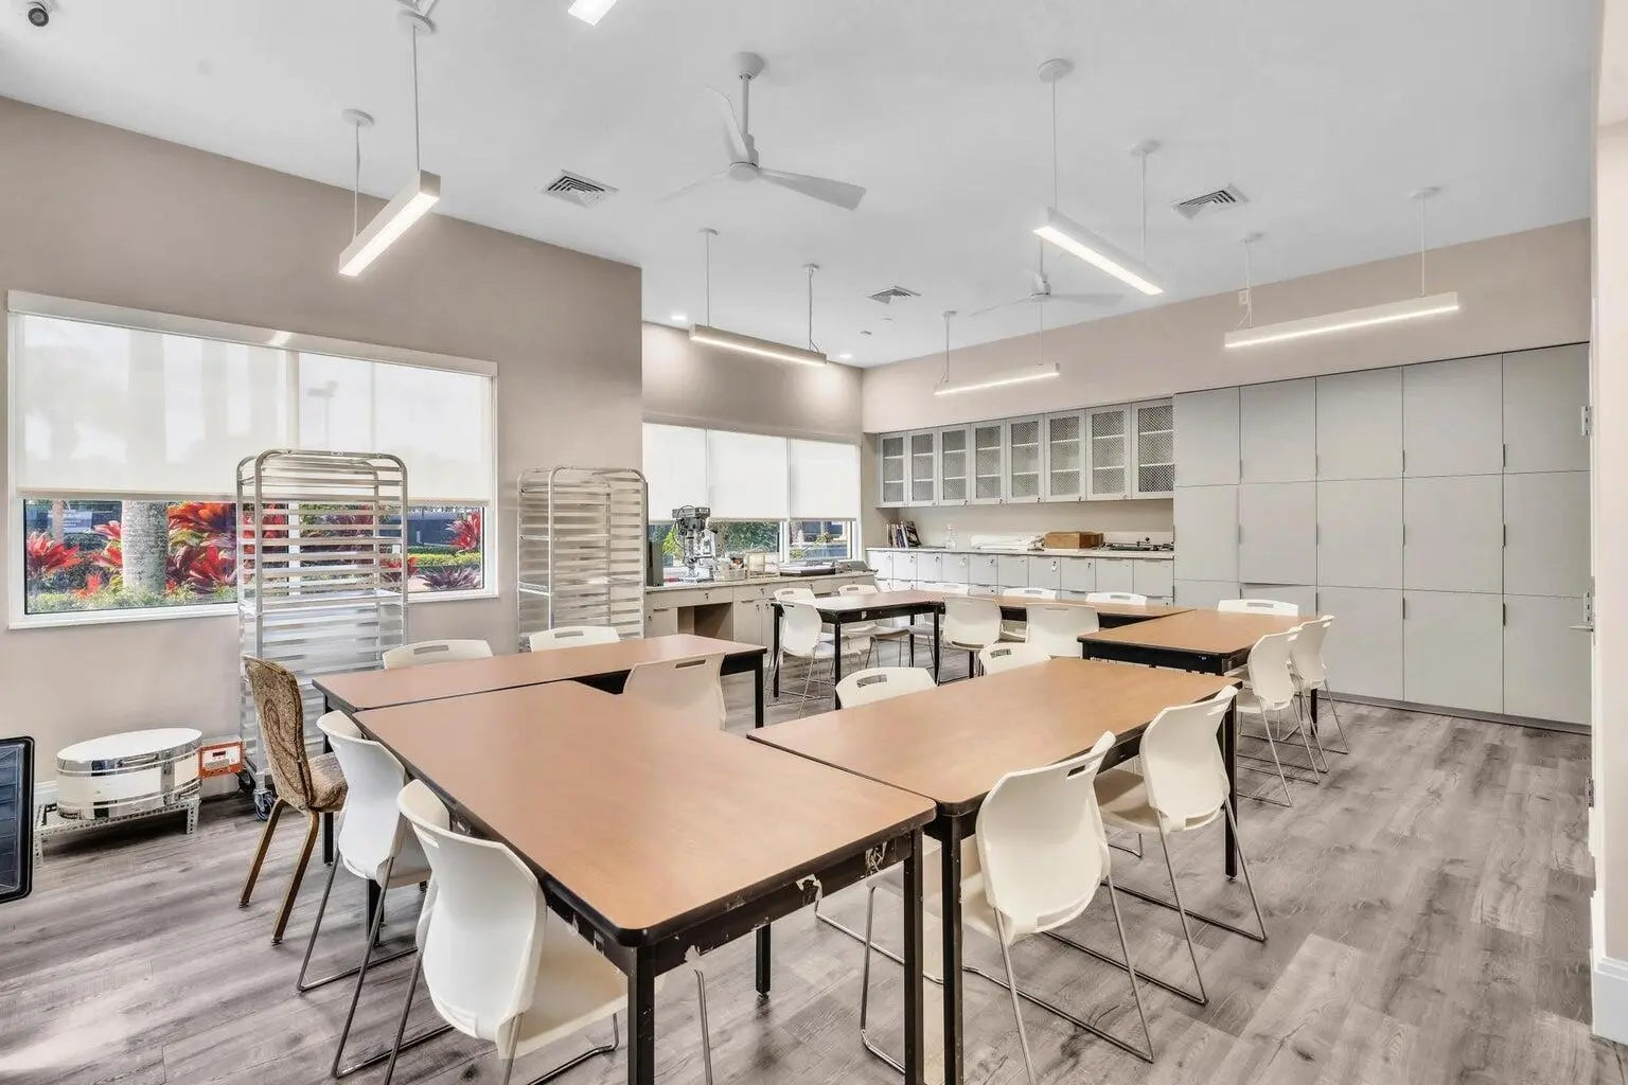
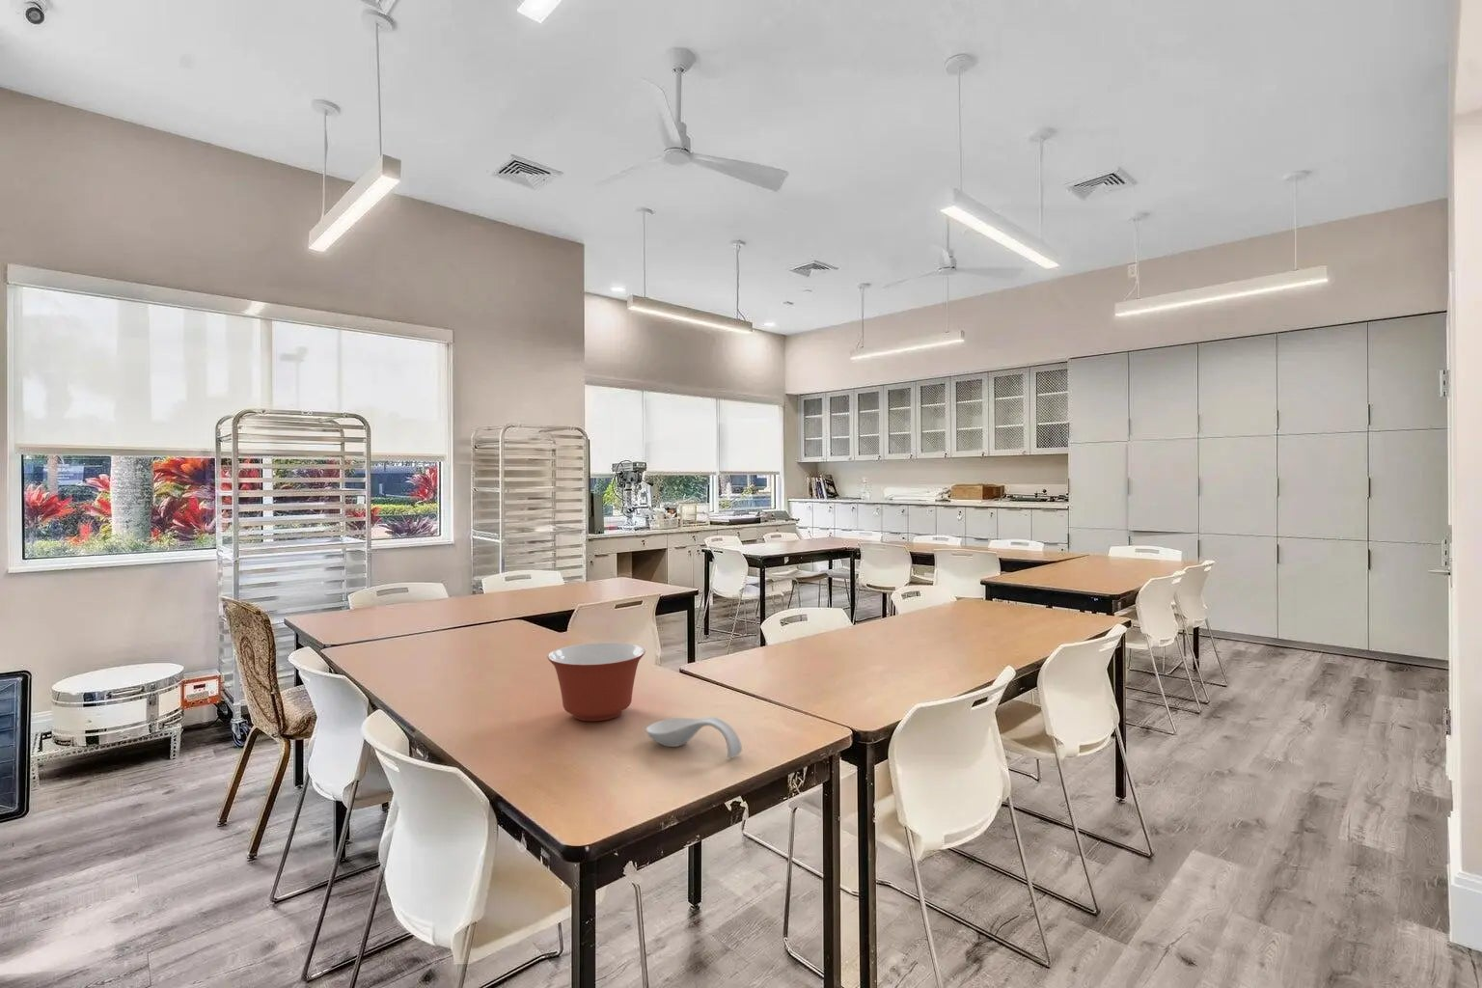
+ spoon rest [644,716,743,760]
+ mixing bowl [546,642,646,722]
